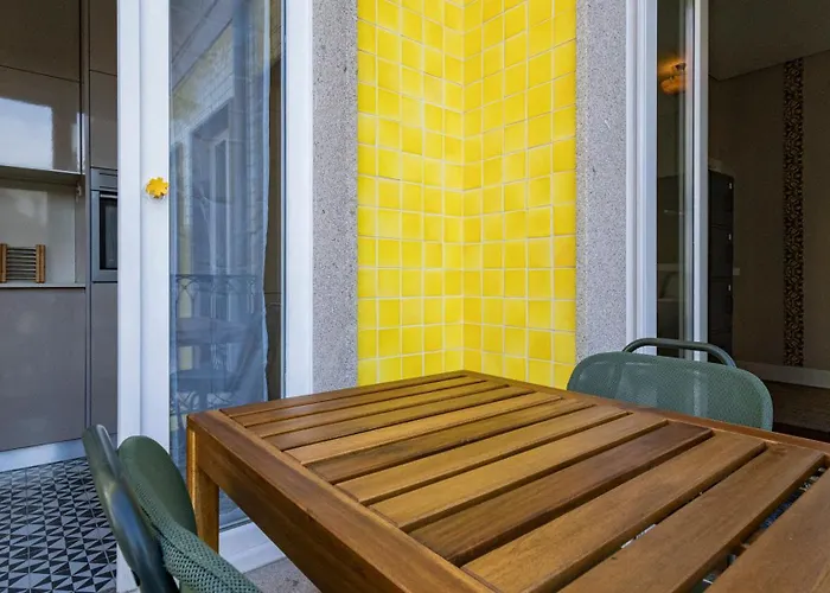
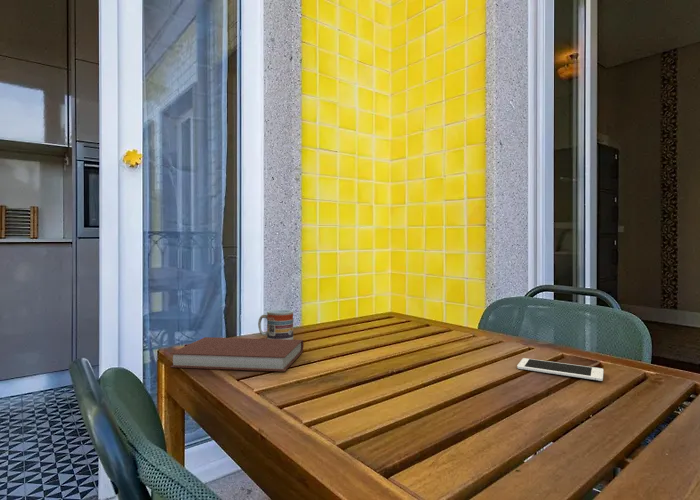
+ book [169,336,304,372]
+ cup [257,309,294,340]
+ cell phone [516,357,604,382]
